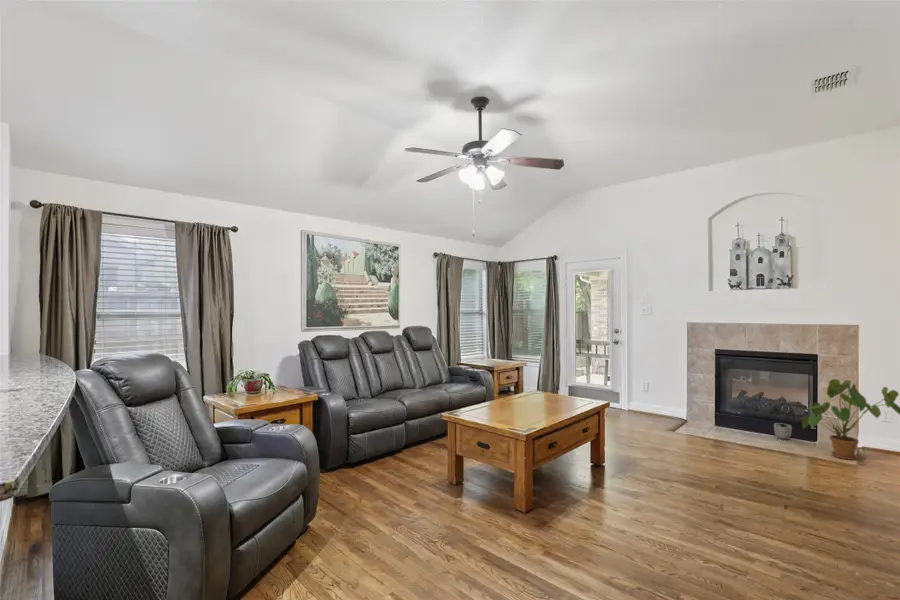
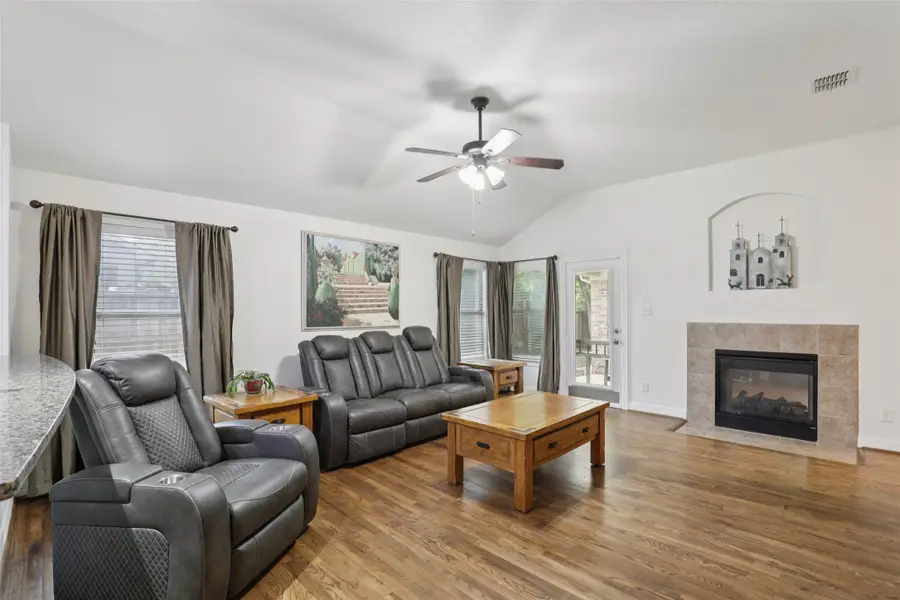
- house plant [801,378,900,461]
- planter [773,422,793,440]
